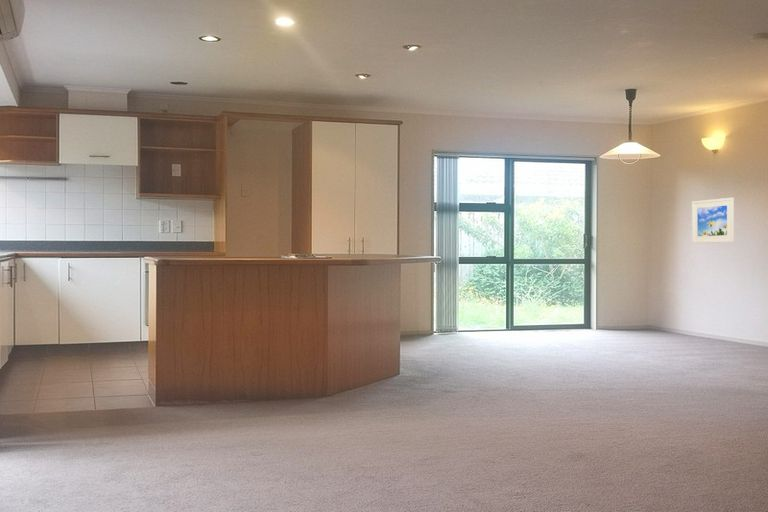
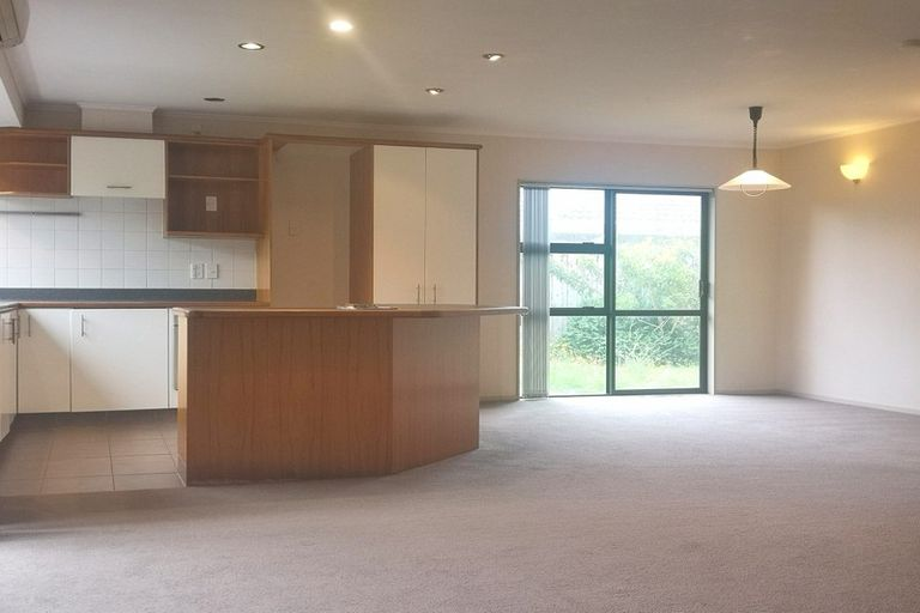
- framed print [691,197,735,244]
